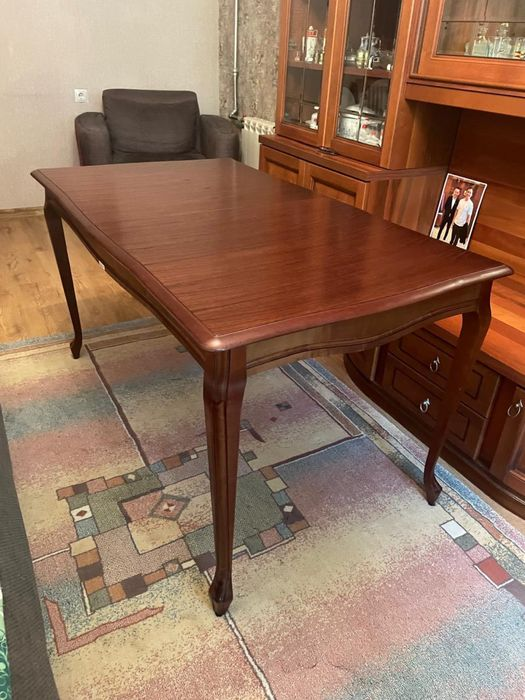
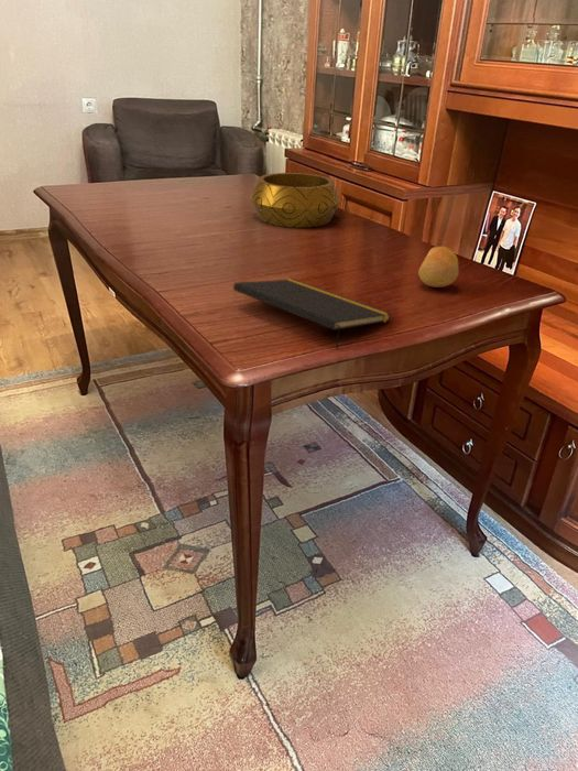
+ decorative bowl [250,172,341,229]
+ fruit [417,246,460,289]
+ notepad [232,279,392,350]
